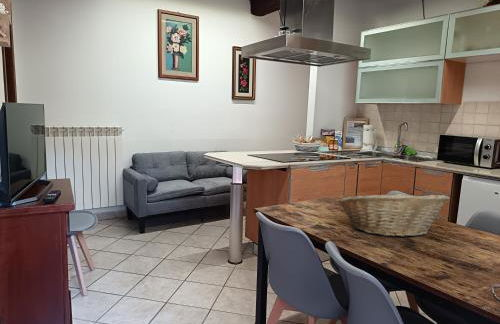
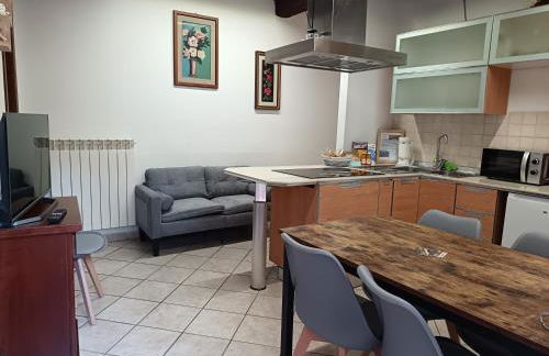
- fruit basket [337,188,451,238]
